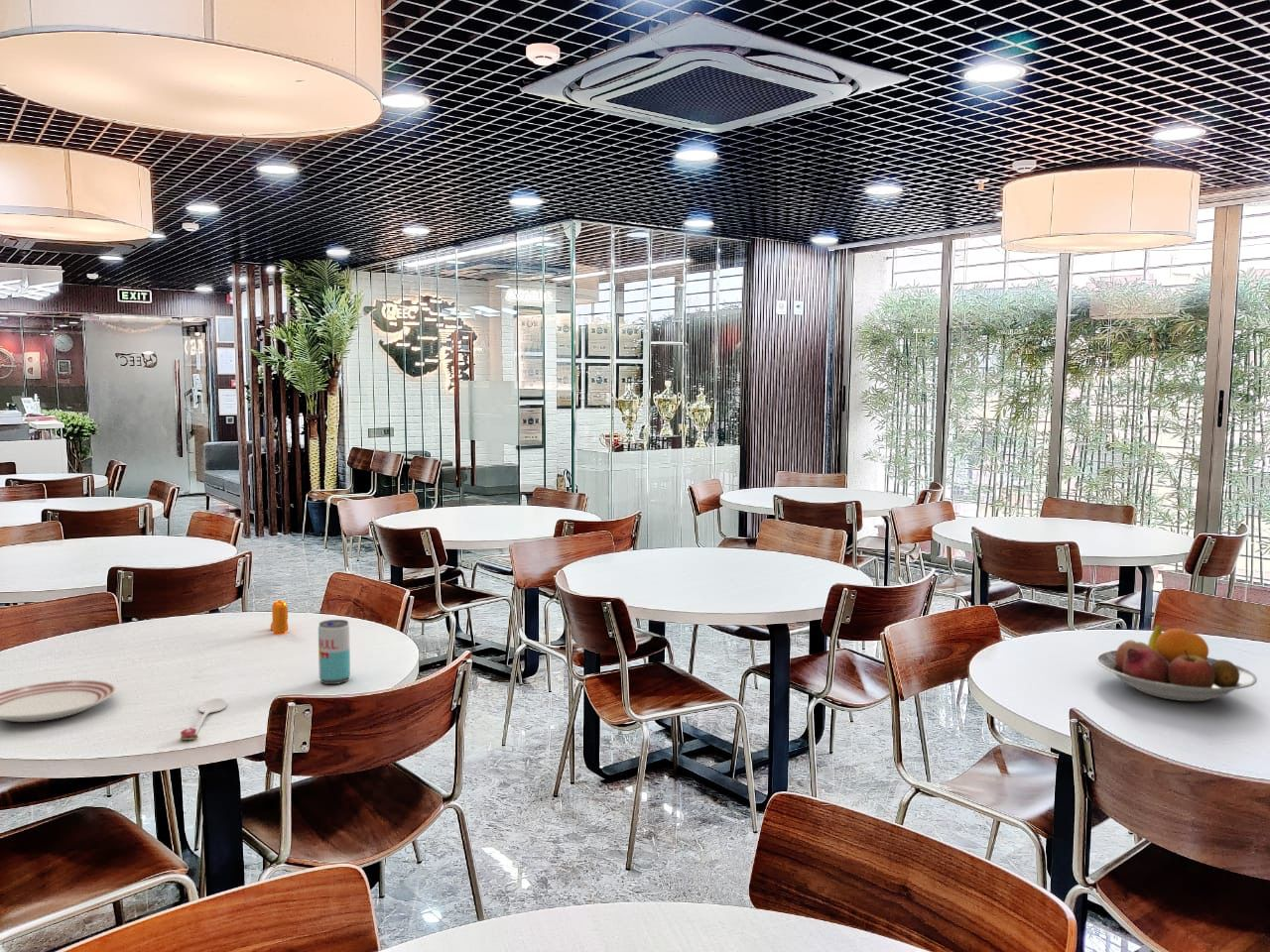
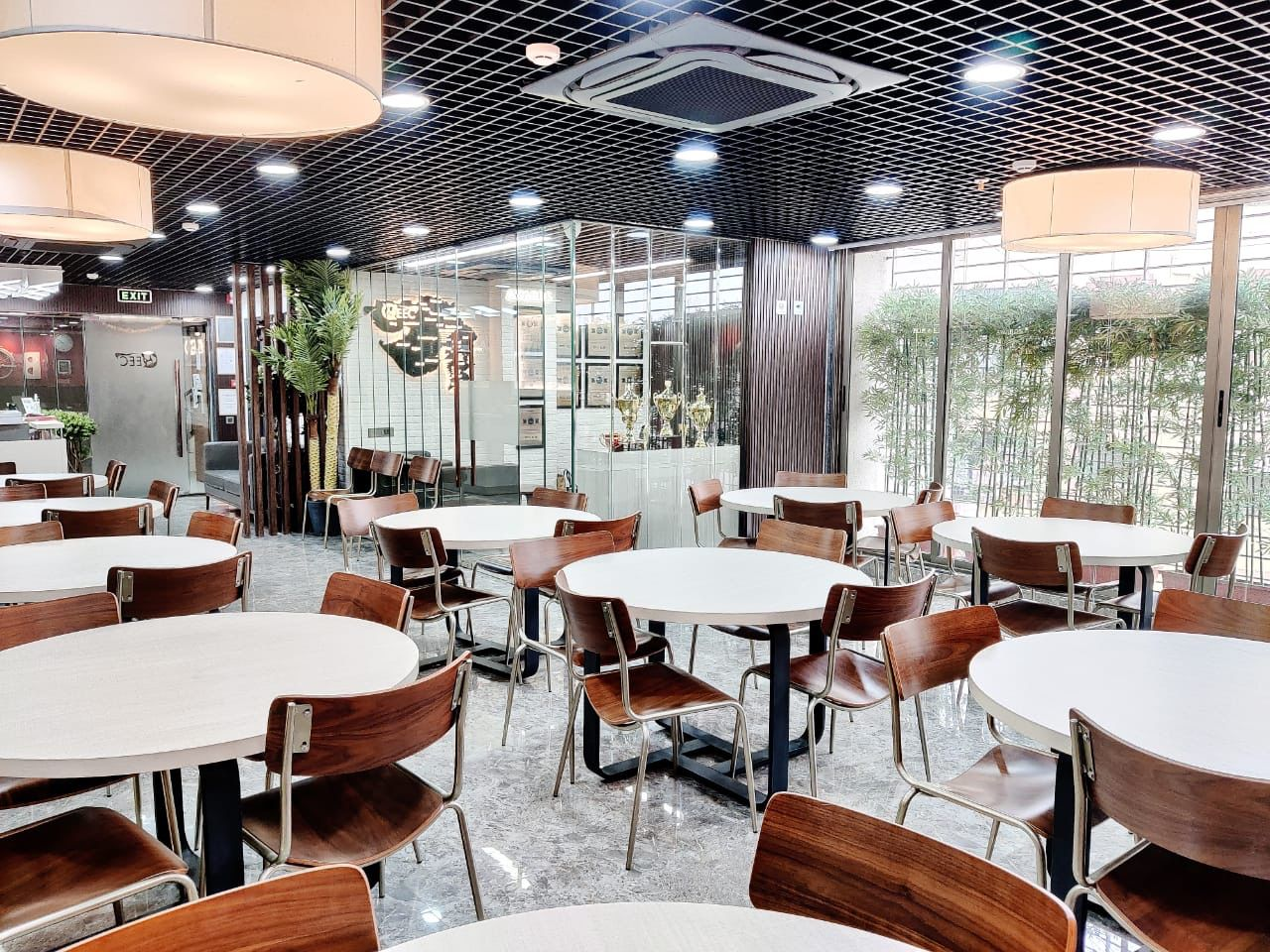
- fruit bowl [1095,623,1258,702]
- pepper shaker [270,599,289,636]
- spoon [179,697,227,741]
- beverage can [318,619,351,685]
- dinner plate [0,679,117,723]
